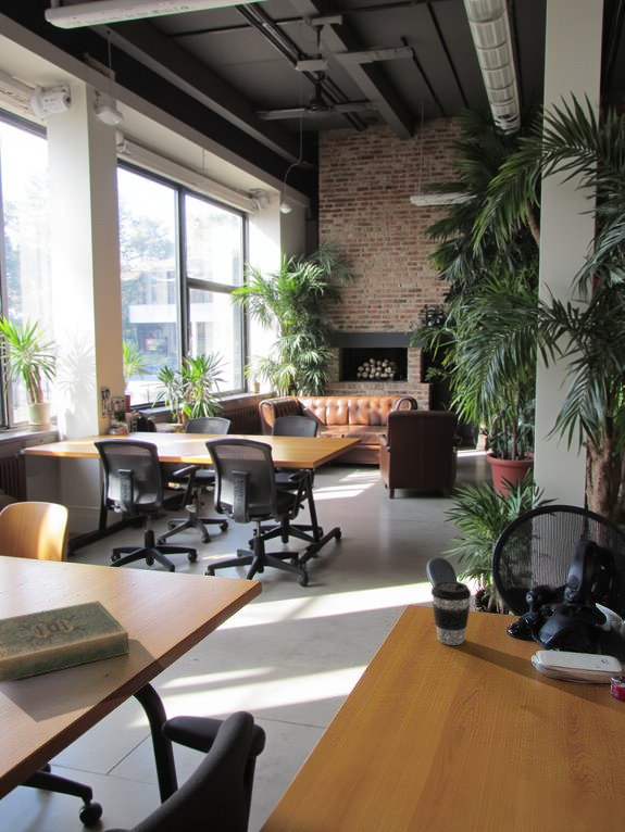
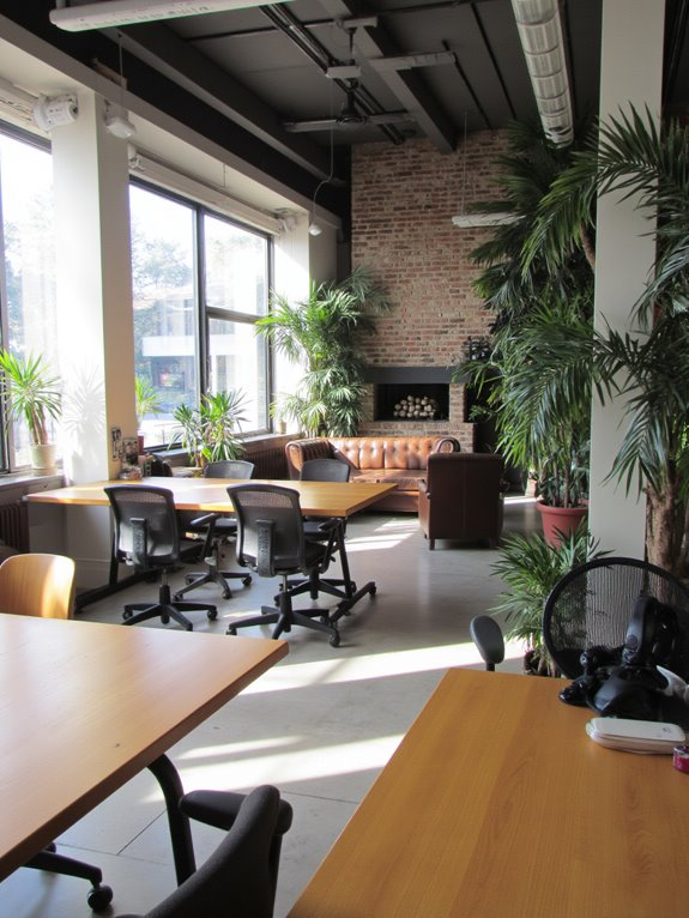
- hardback book [0,600,129,684]
- coffee cup [430,580,472,646]
